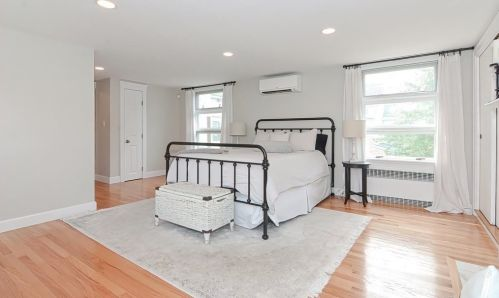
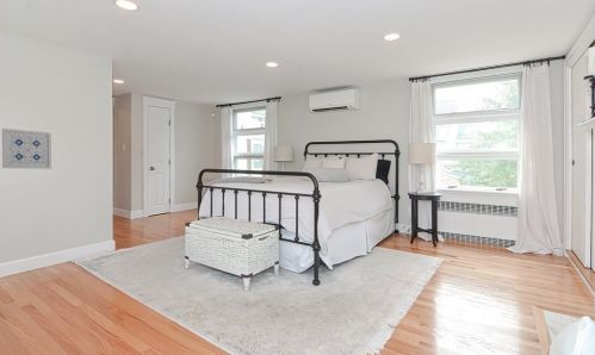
+ wall art [1,127,52,170]
